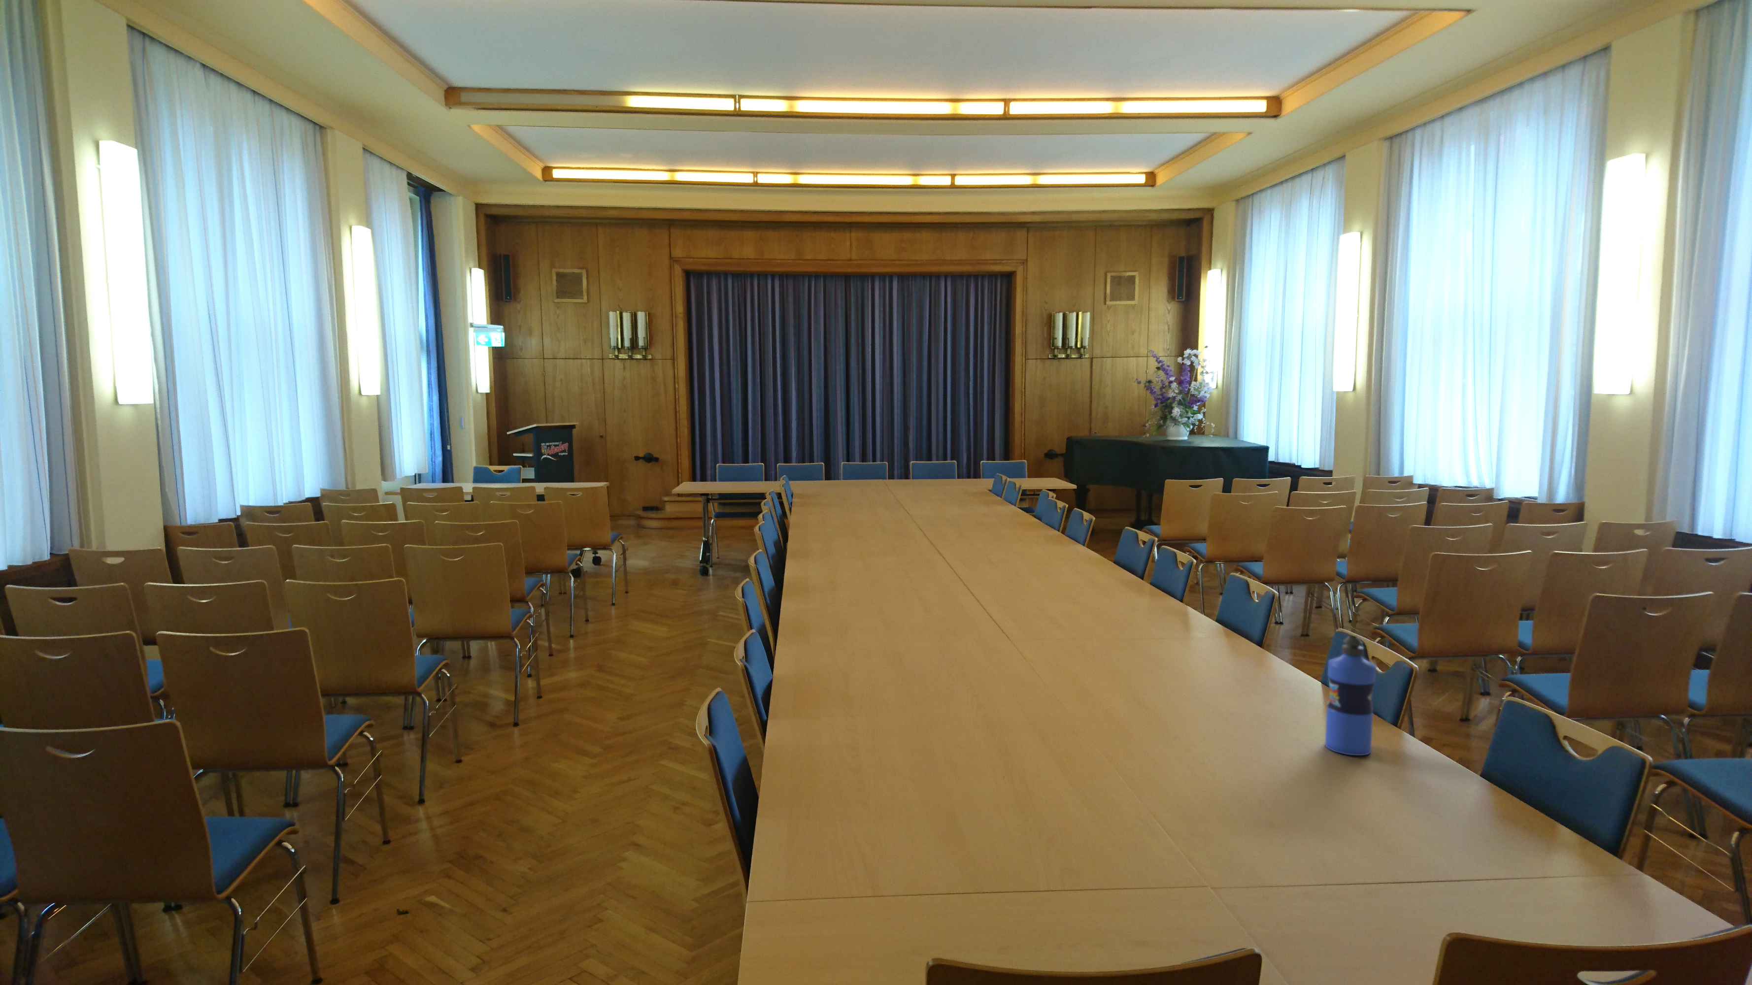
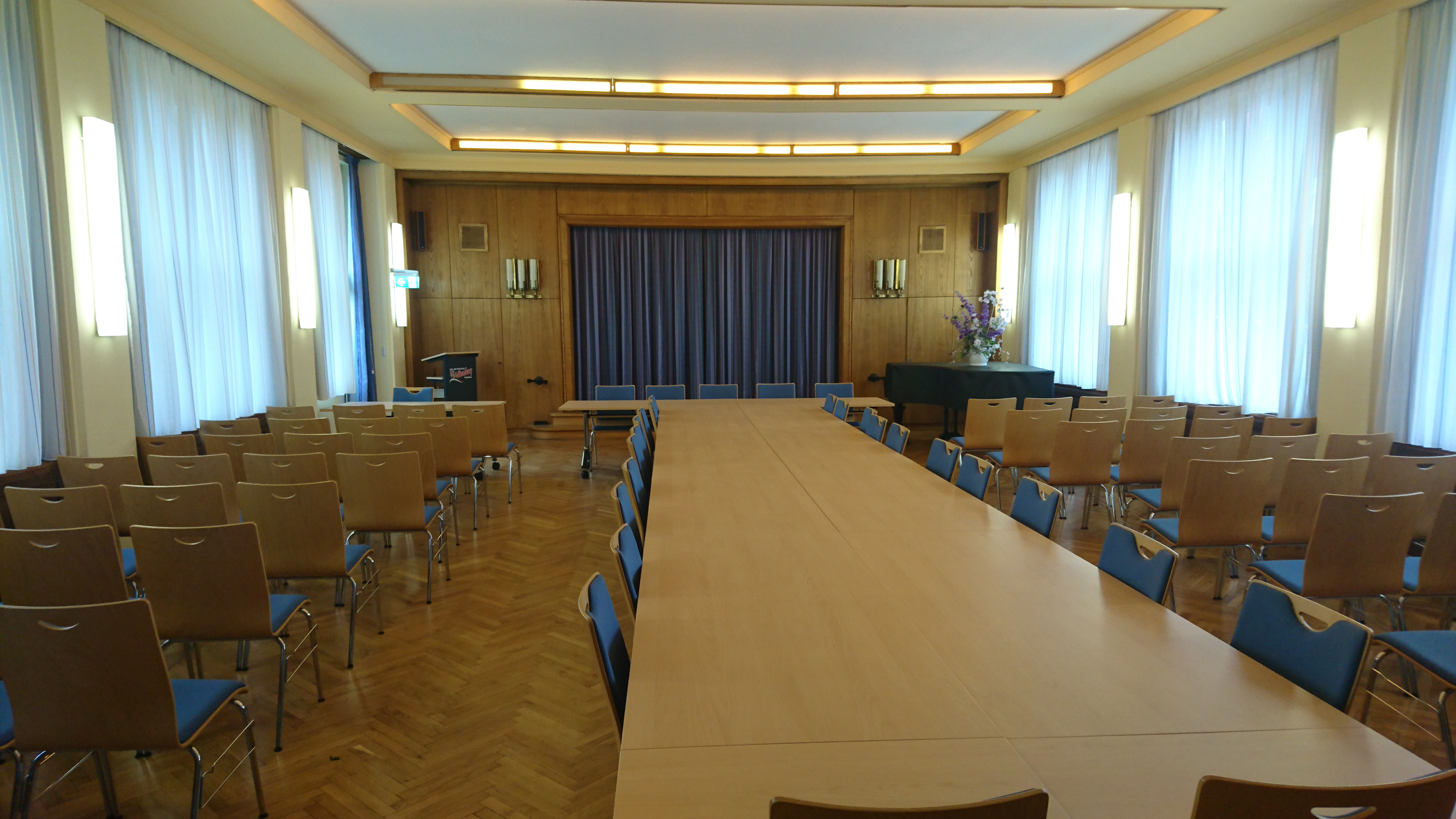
- water bottle [1325,635,1377,756]
